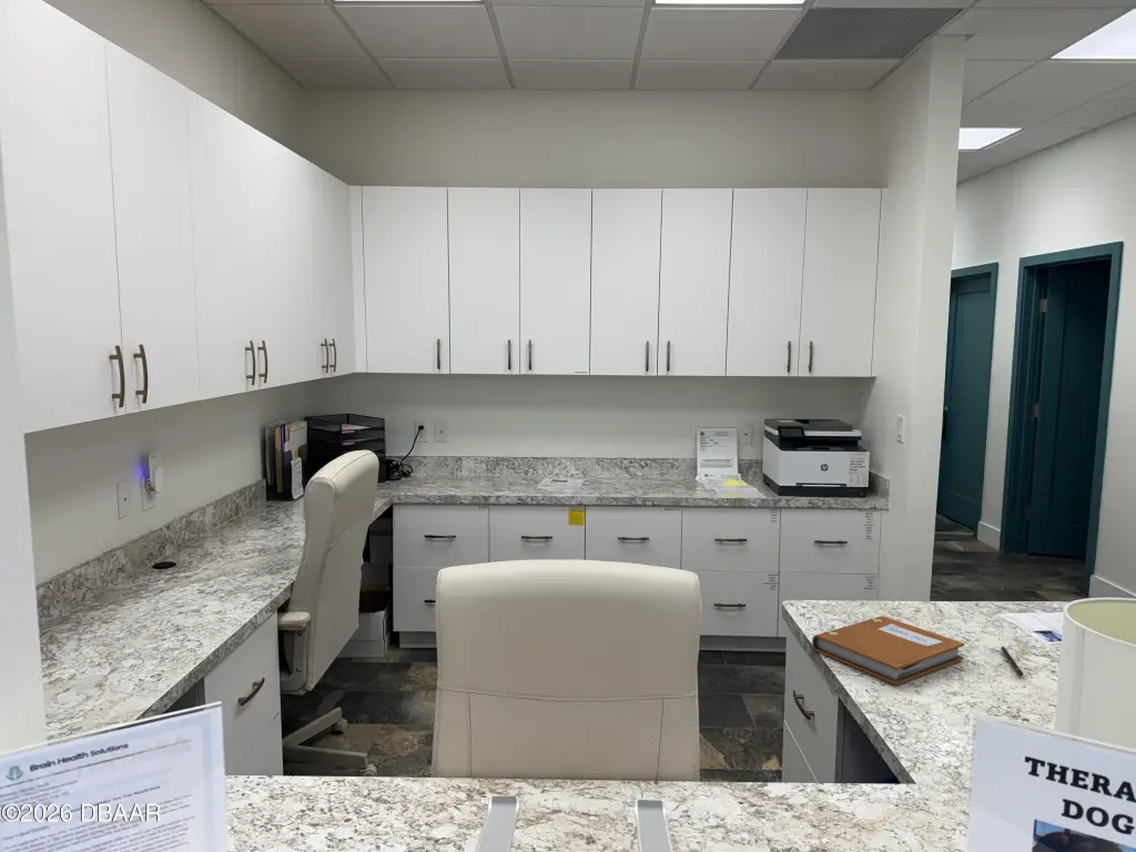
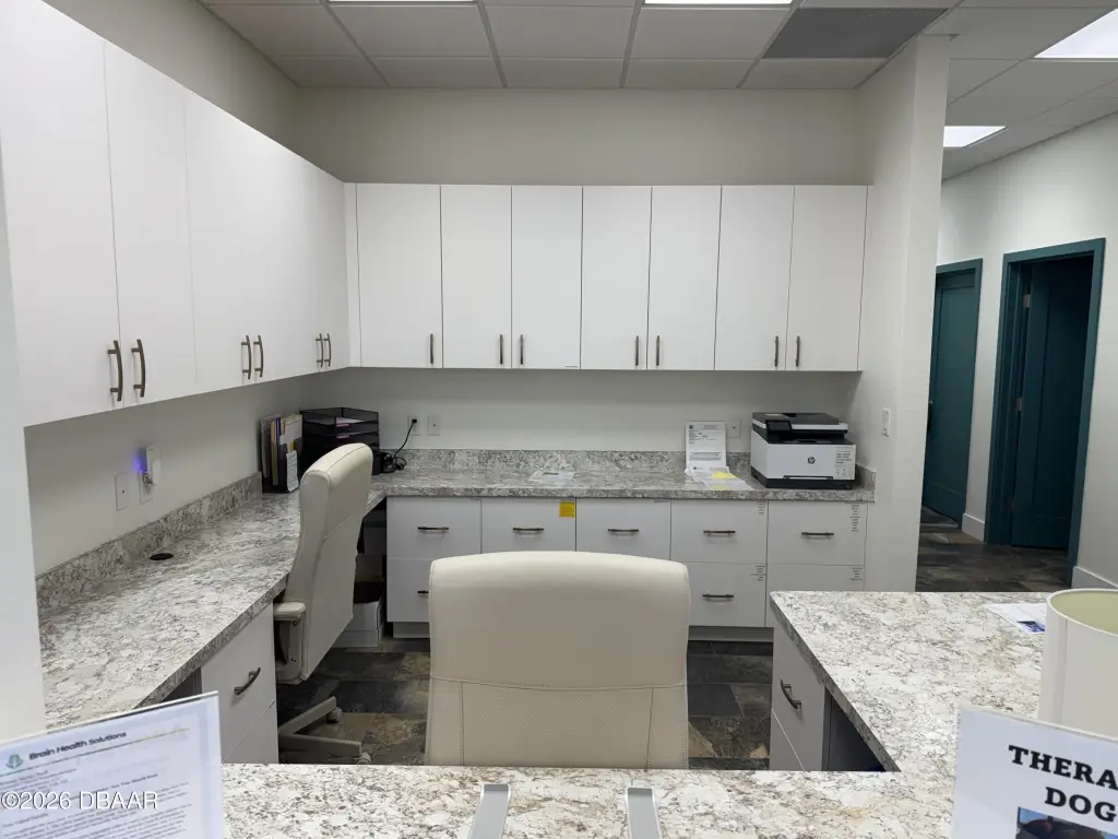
- pen [1000,646,1024,677]
- notebook [811,615,966,686]
